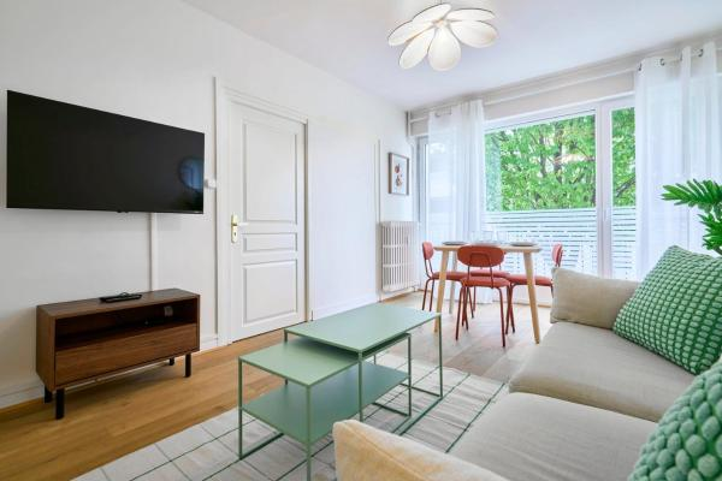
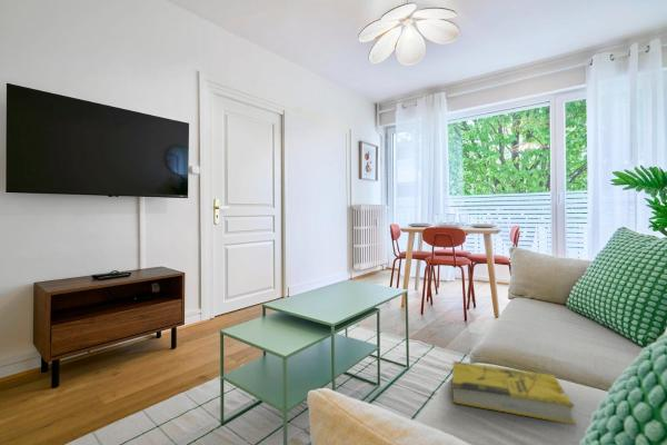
+ book [450,360,577,425]
